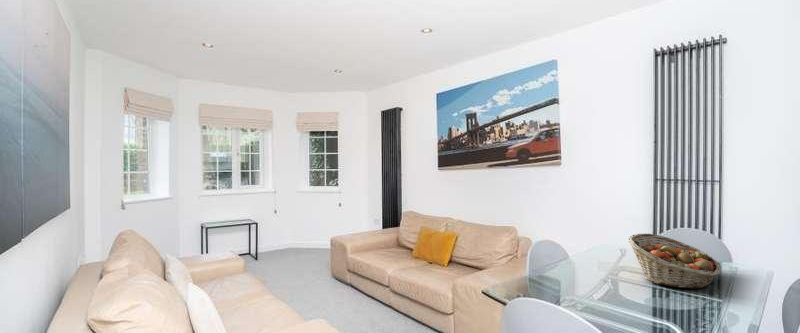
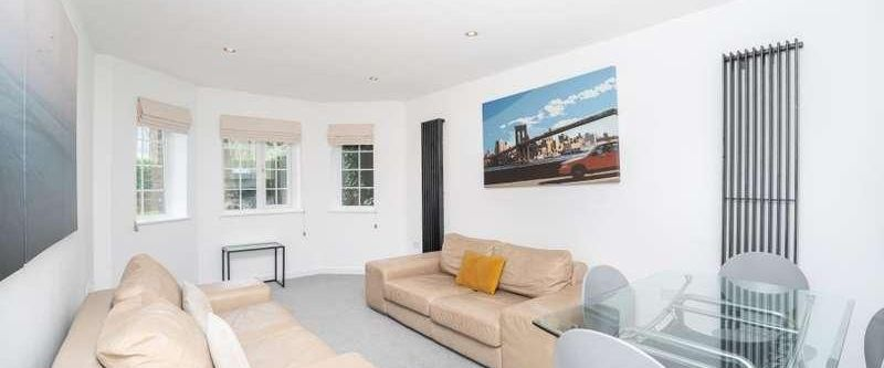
- fruit basket [627,232,722,290]
